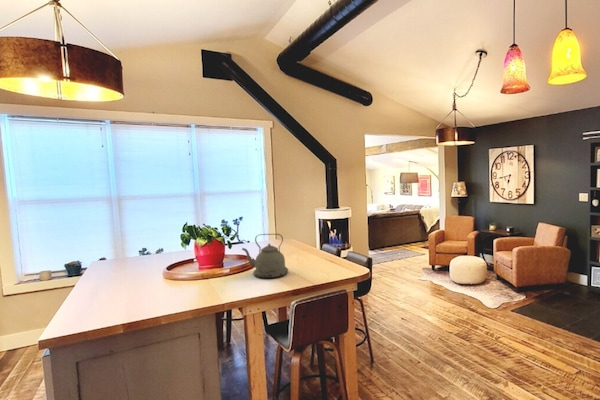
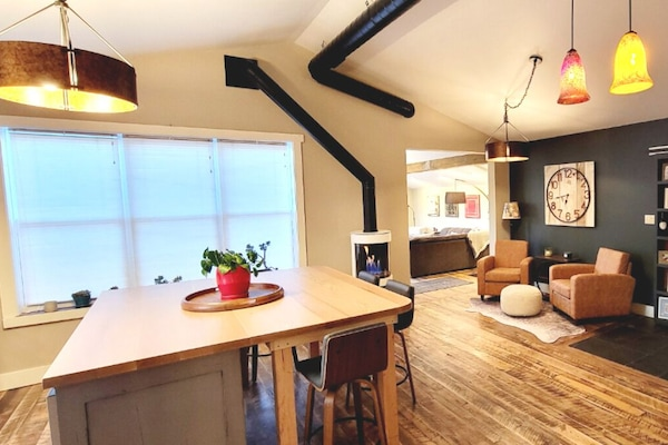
- kettle [241,233,289,279]
